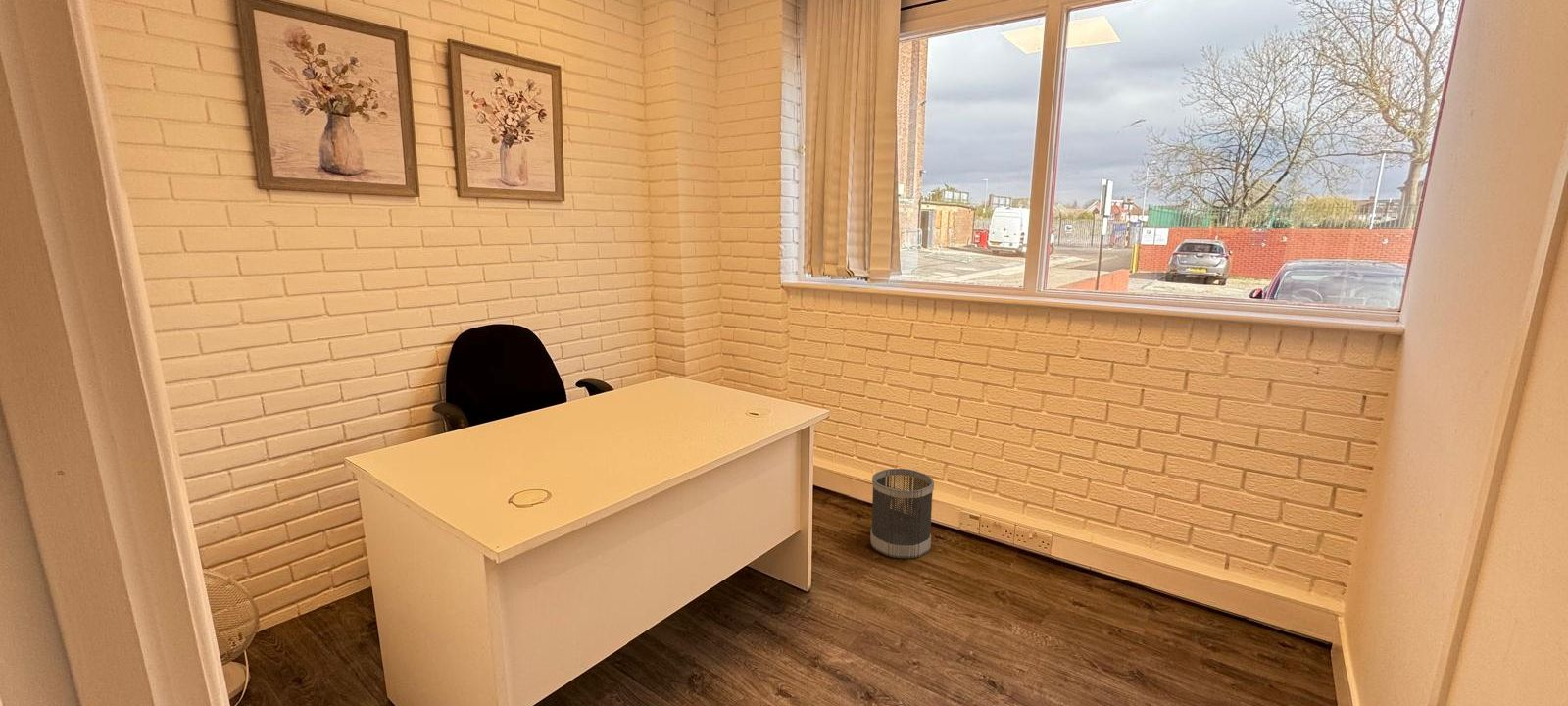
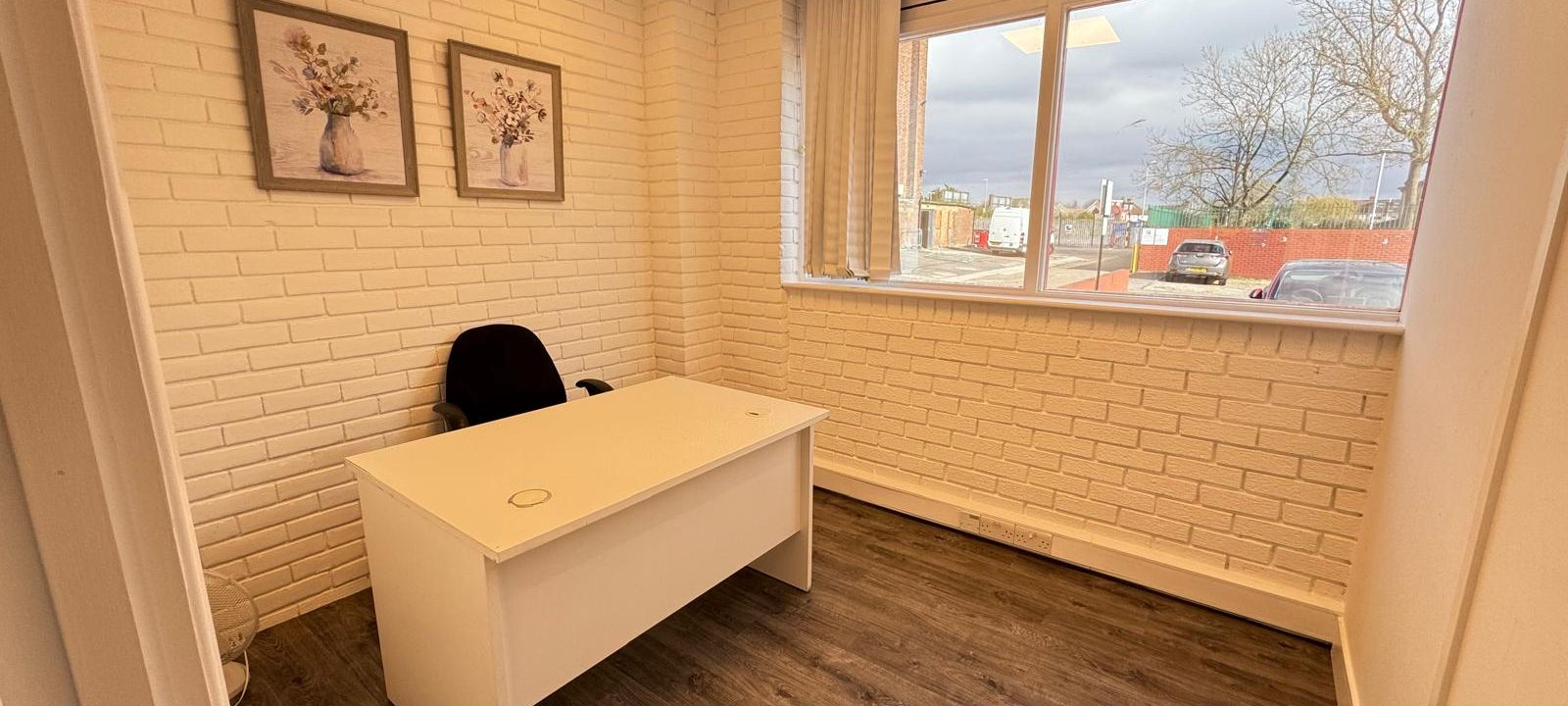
- wastebasket [869,468,935,560]
